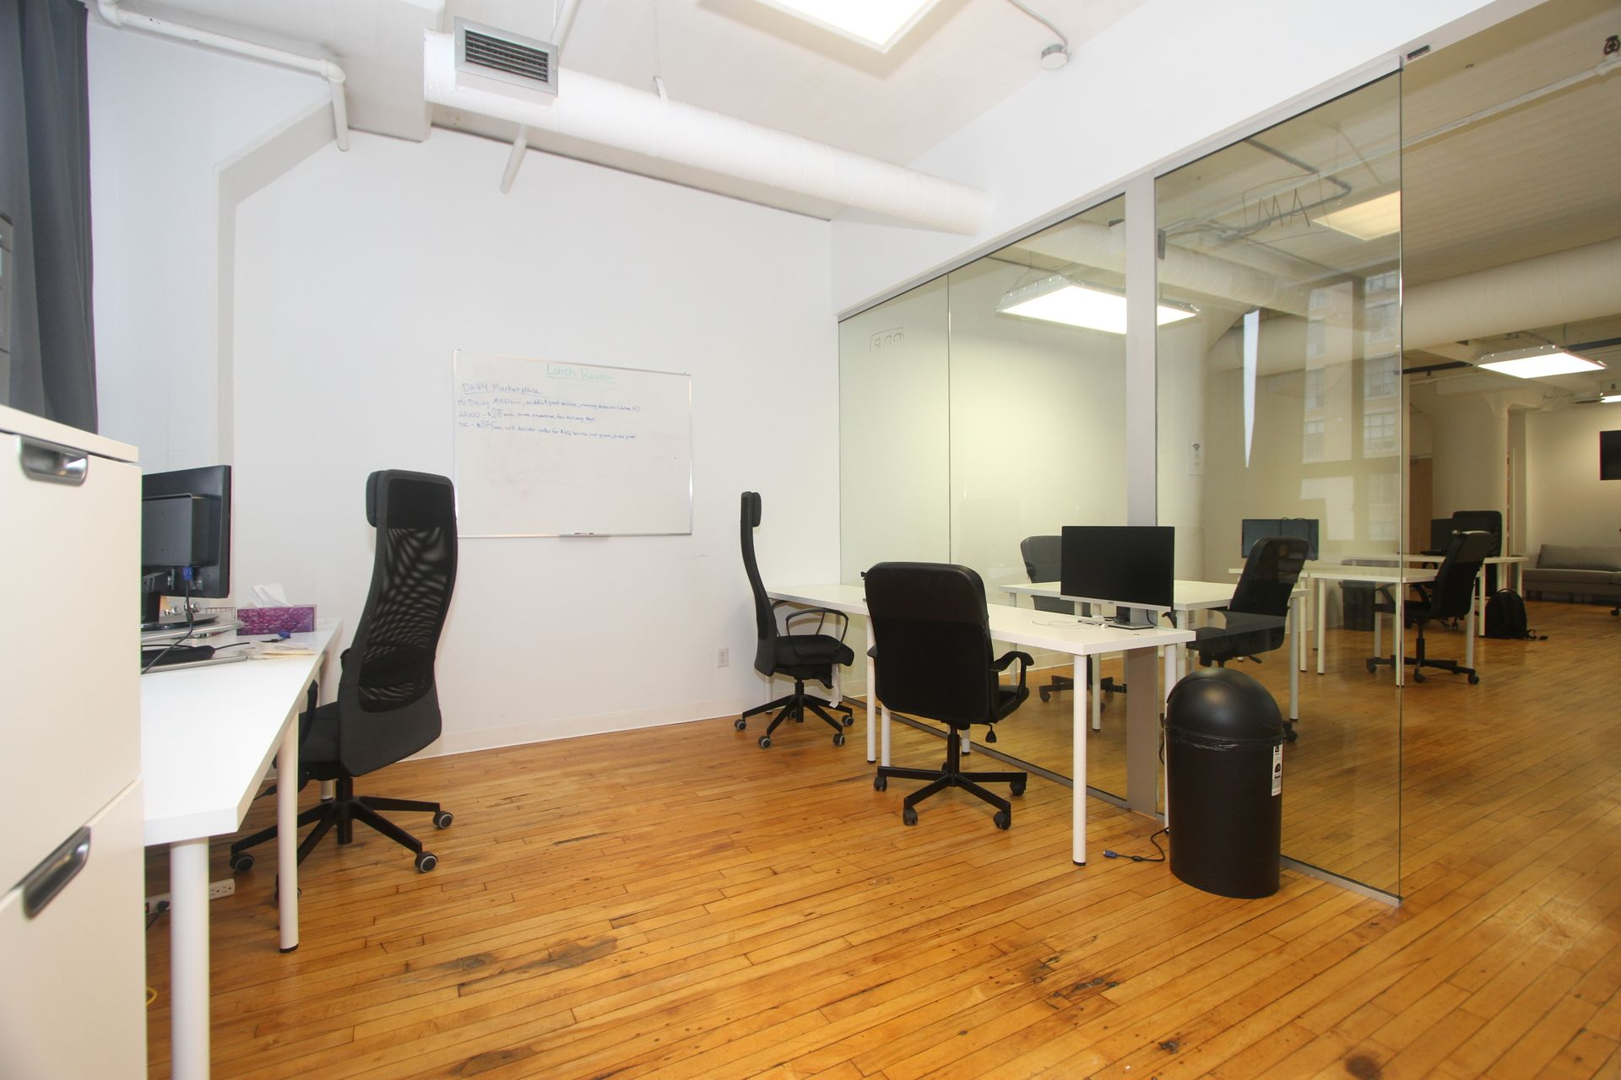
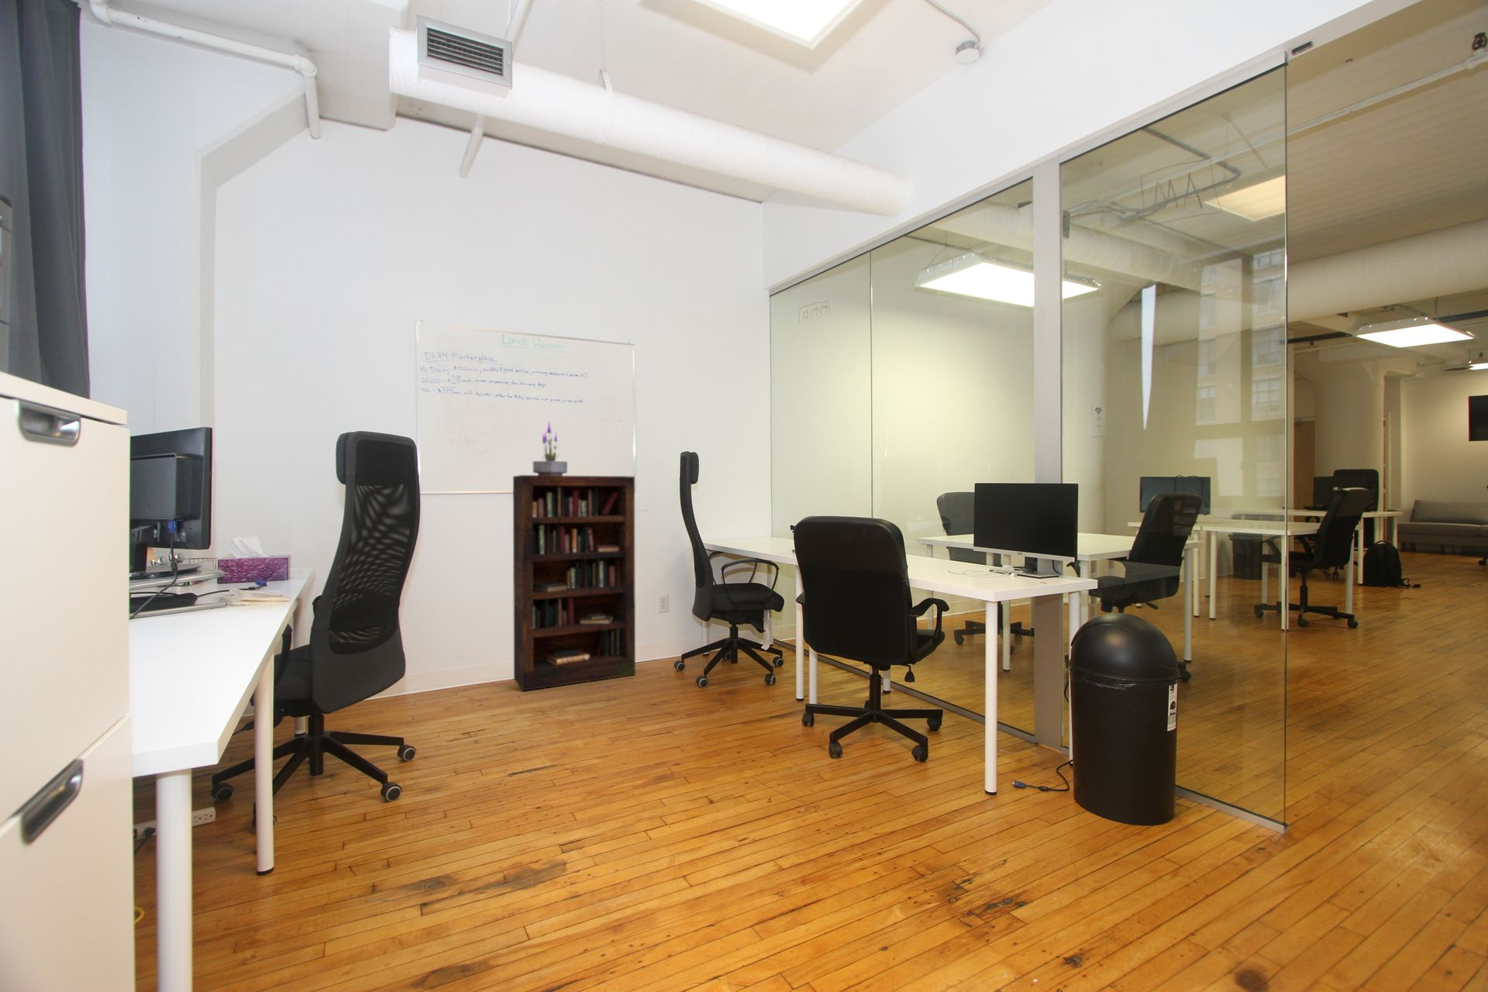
+ potted plant [533,422,568,476]
+ bookcase [513,474,637,692]
